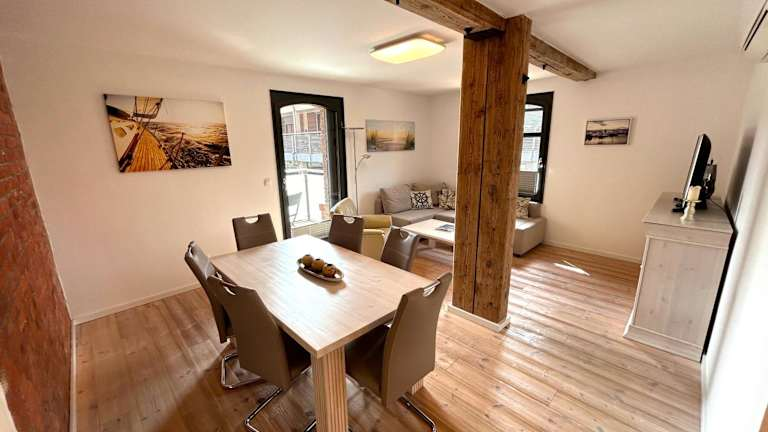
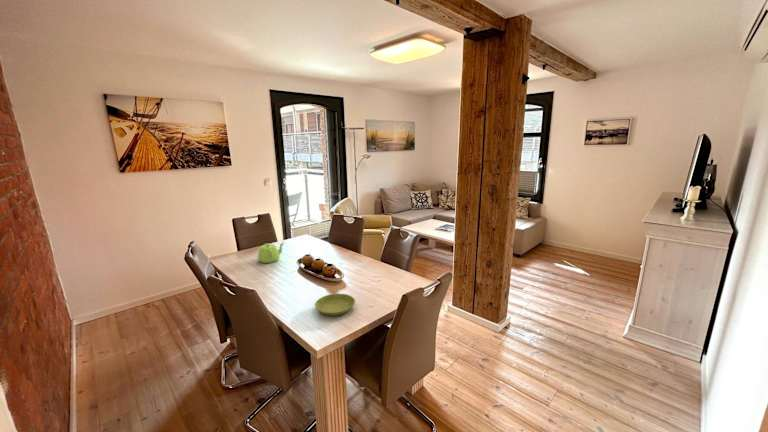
+ teapot [257,241,286,264]
+ saucer [314,293,356,317]
